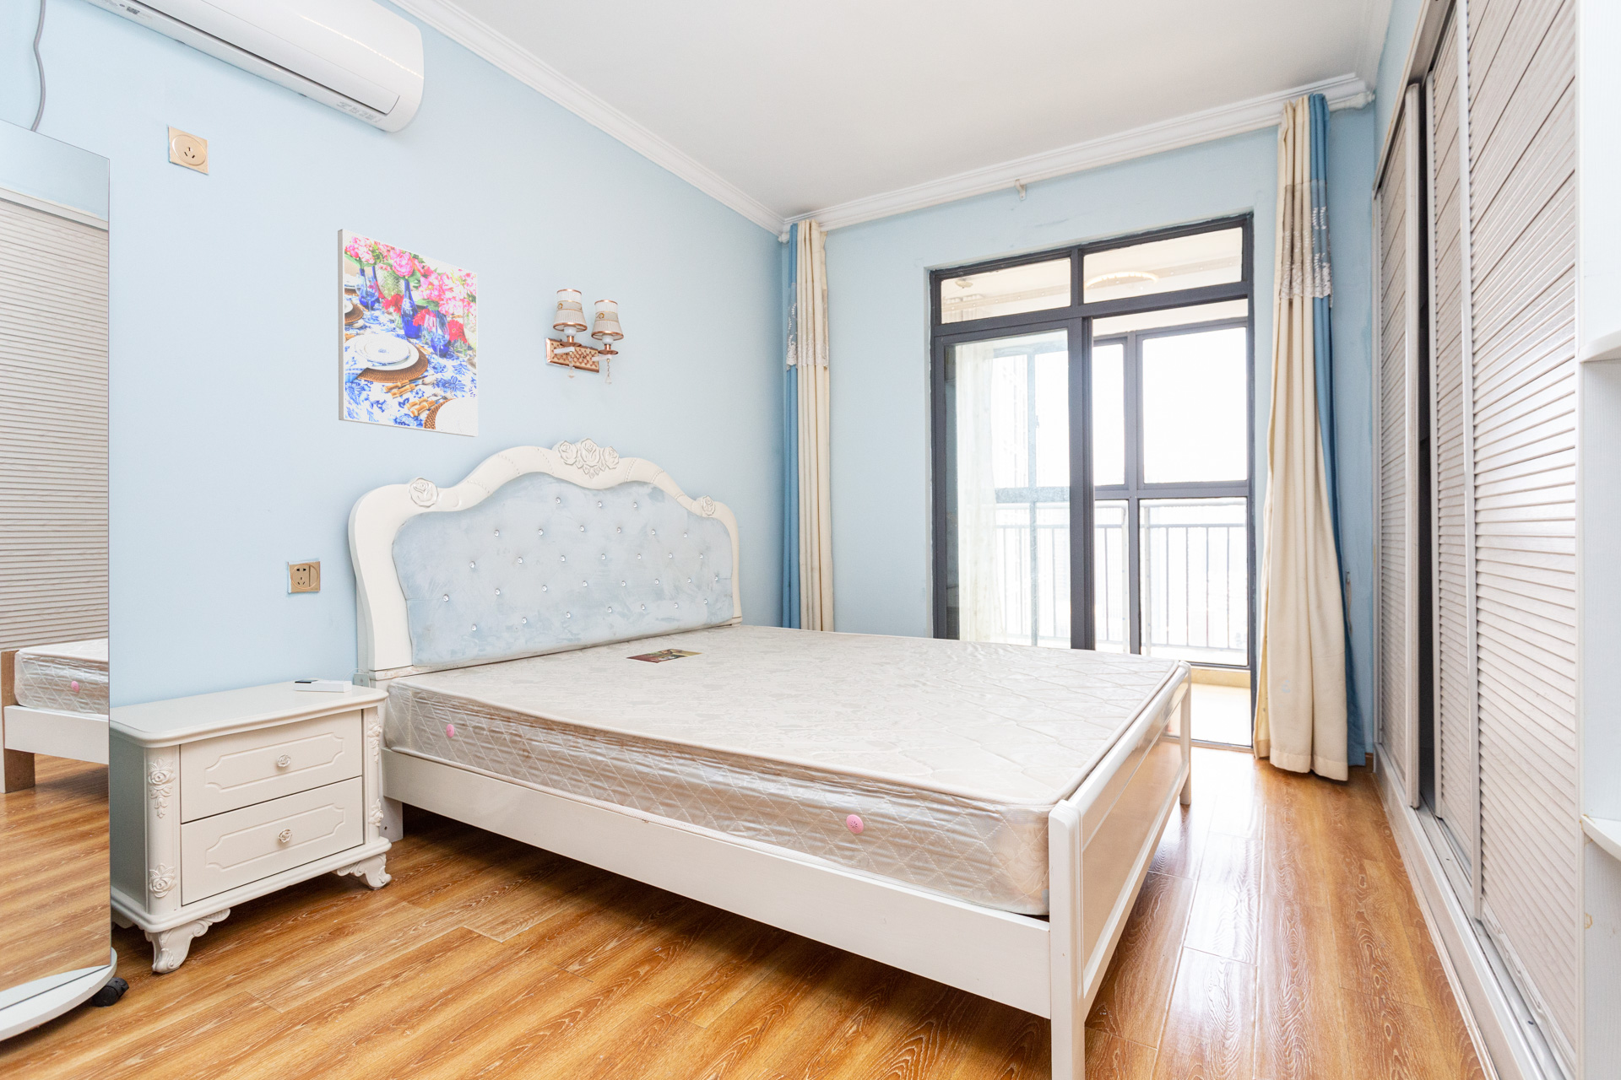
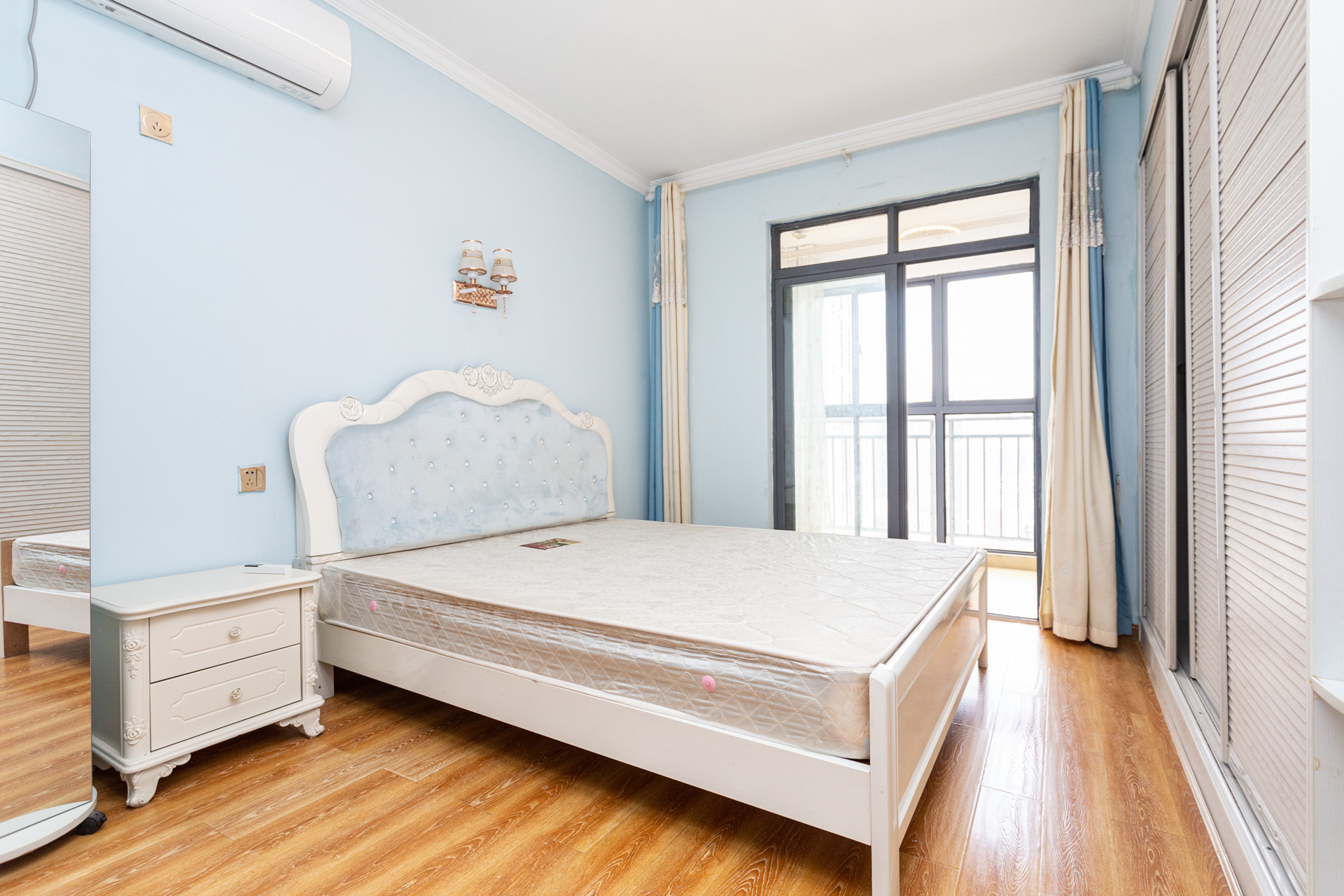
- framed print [337,228,479,438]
